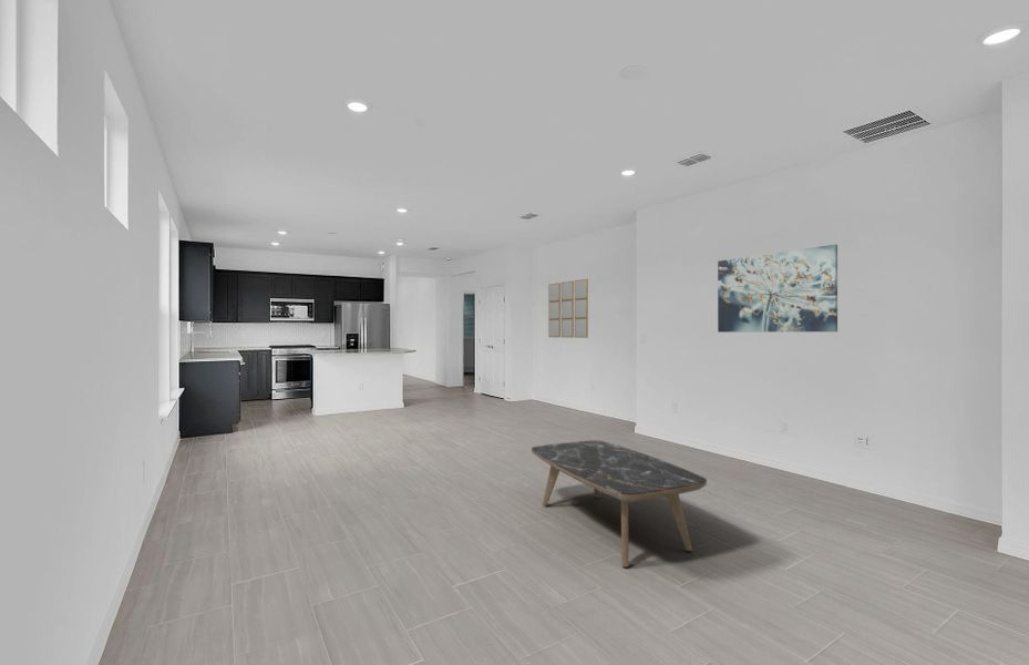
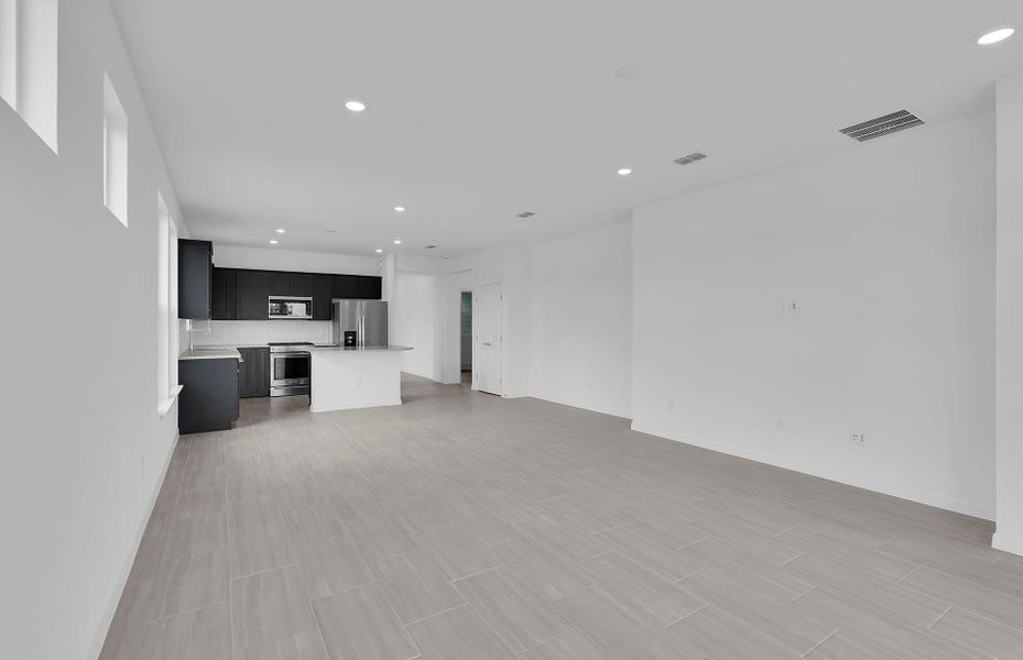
- home mirror [547,278,589,339]
- wall art [717,244,838,334]
- coffee table [531,439,708,567]
